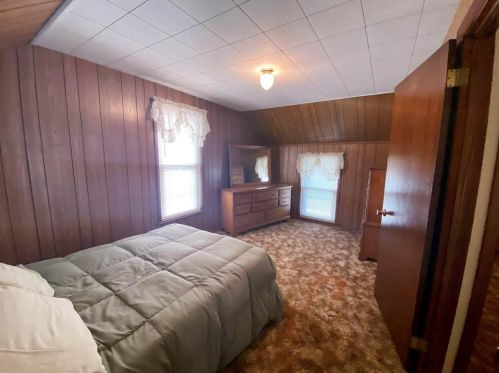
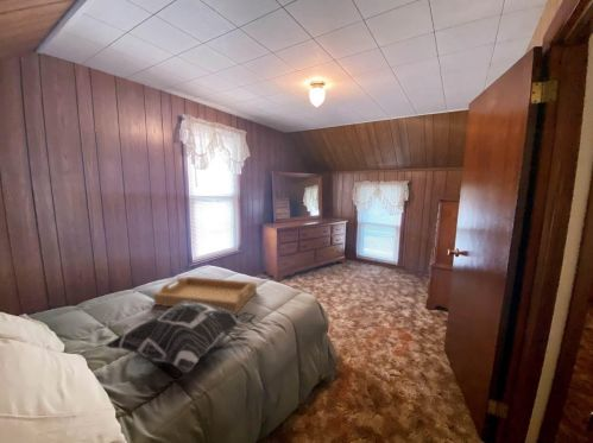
+ serving tray [152,276,258,315]
+ decorative pillow [105,302,257,374]
